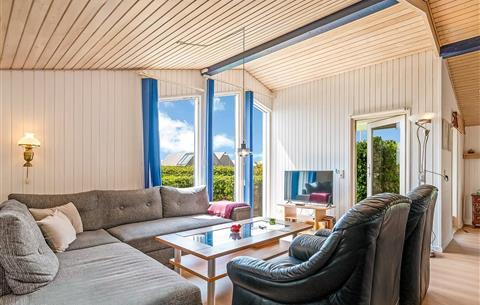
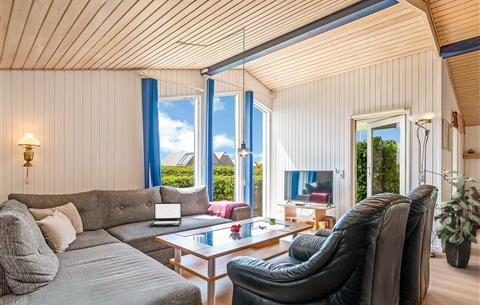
+ laptop [150,201,183,227]
+ indoor plant [433,170,480,268]
